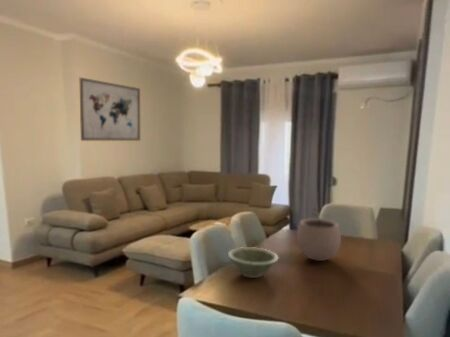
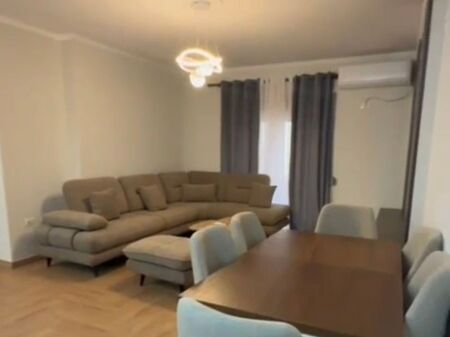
- bowl [227,246,280,279]
- wall art [79,76,141,142]
- plant pot [296,206,342,262]
